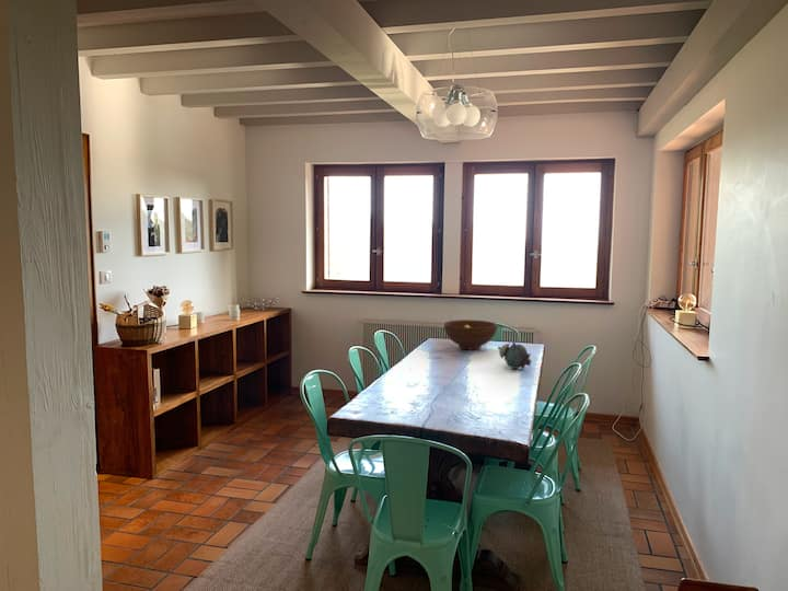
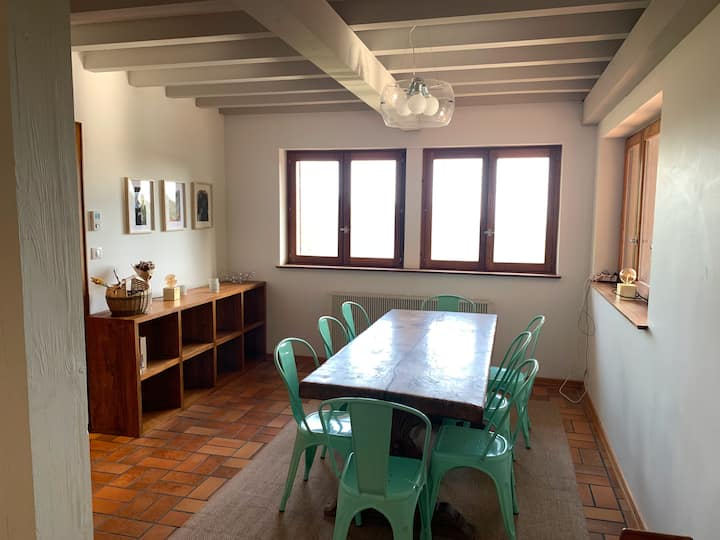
- teapot [497,341,533,370]
- fruit bowl [442,318,499,350]
